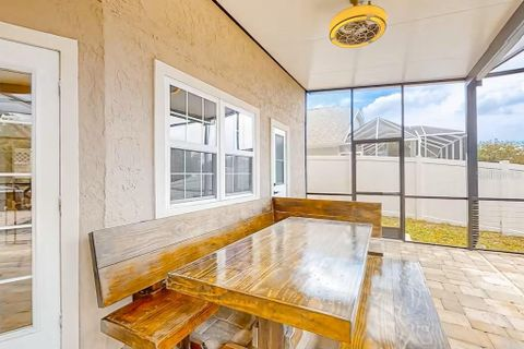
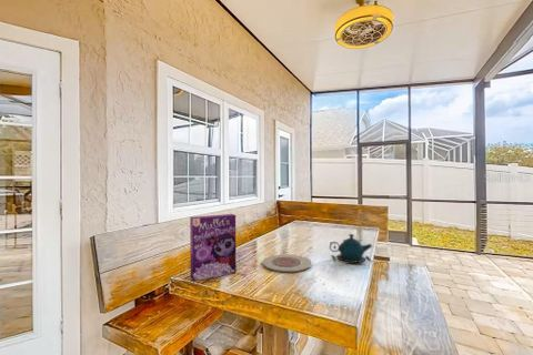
+ cereal box [189,213,238,282]
+ plate [262,253,313,273]
+ teapot [329,233,373,265]
